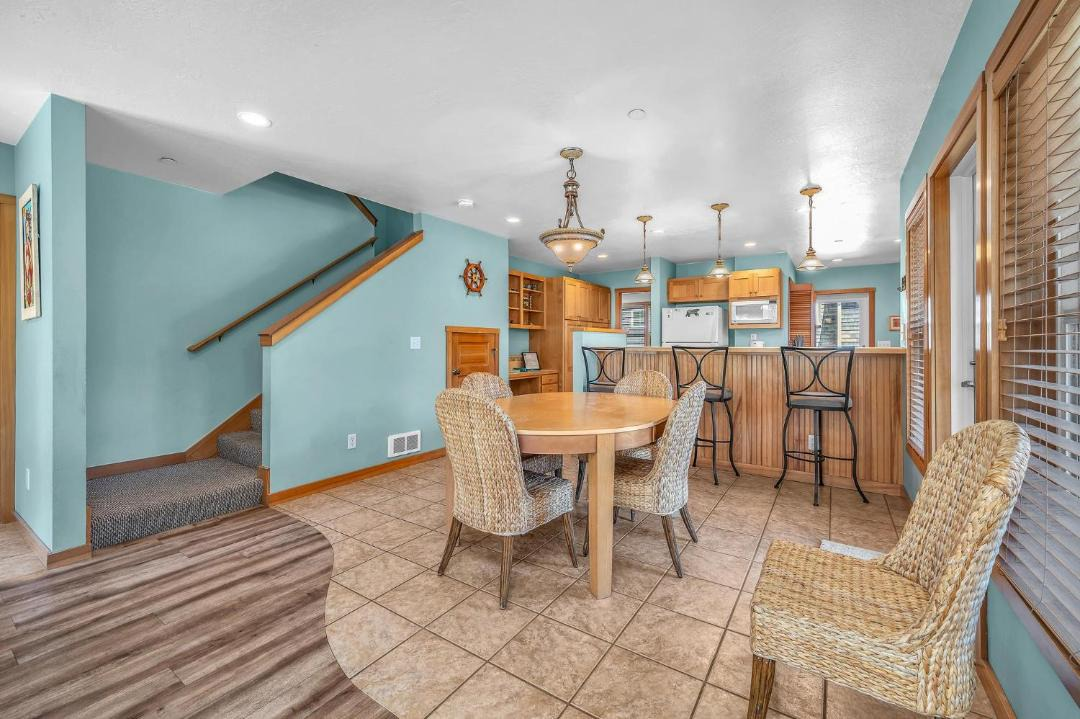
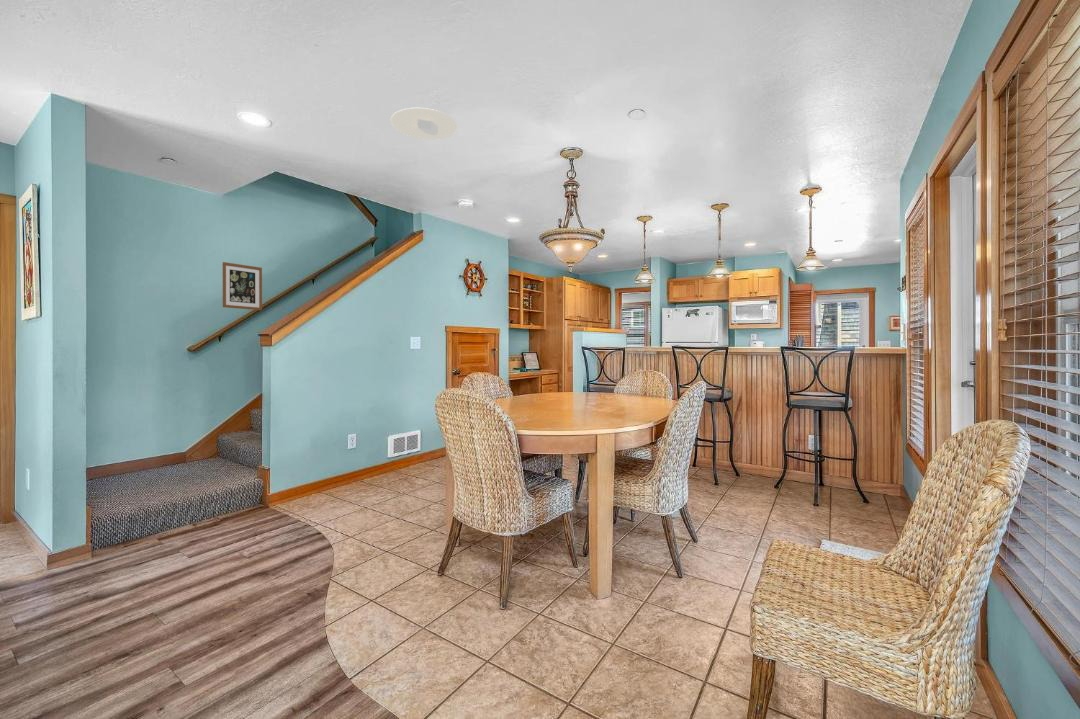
+ wall art [222,261,263,311]
+ recessed light [390,107,458,141]
